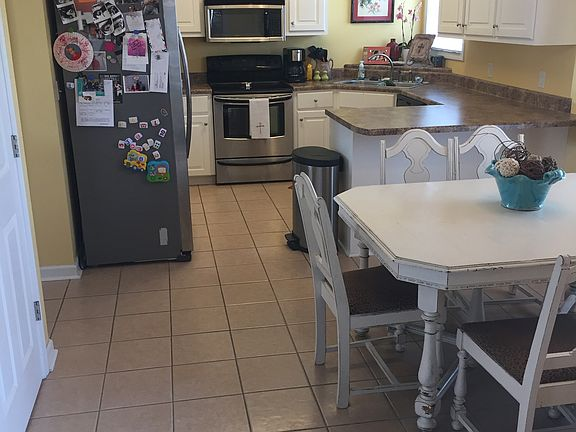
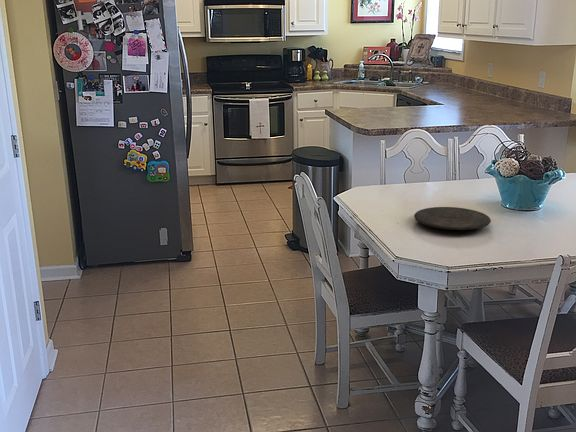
+ plate [413,206,492,231]
